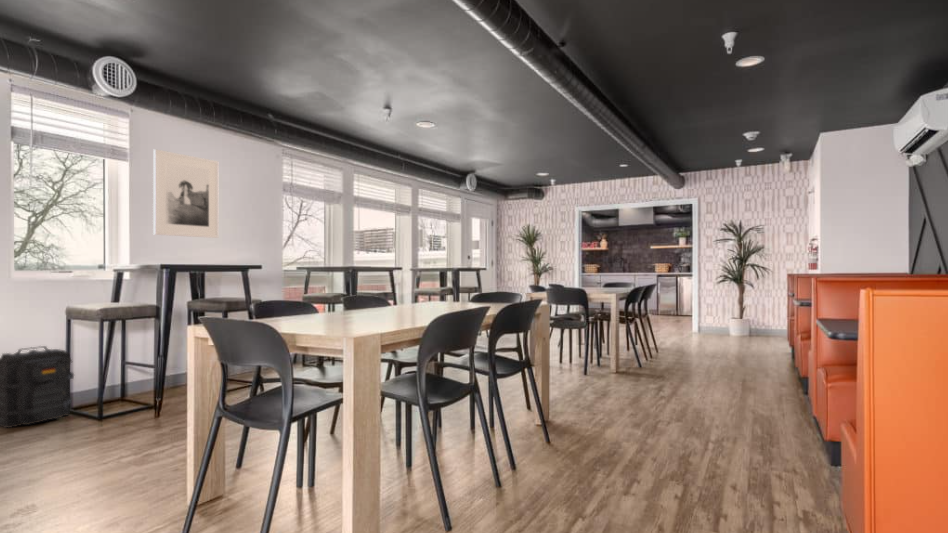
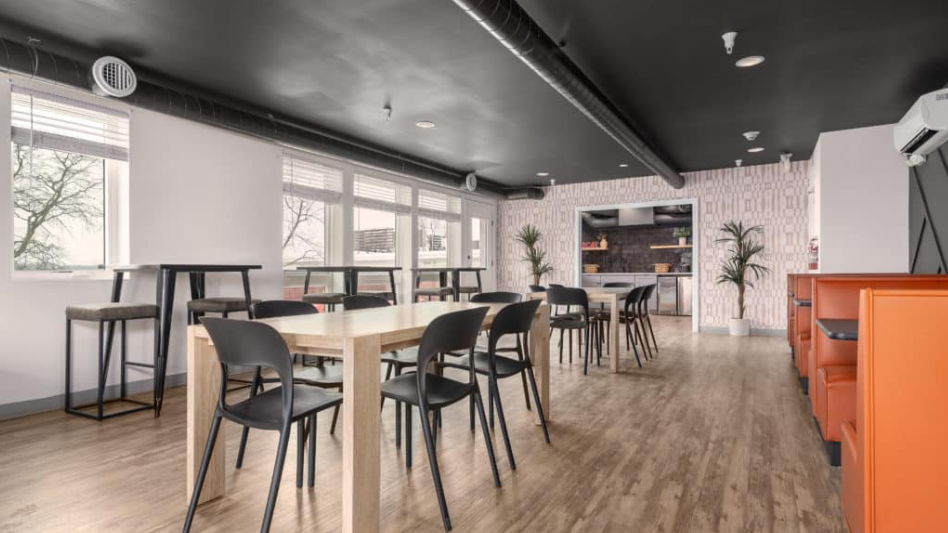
- backpack [0,345,75,429]
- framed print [152,148,219,239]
